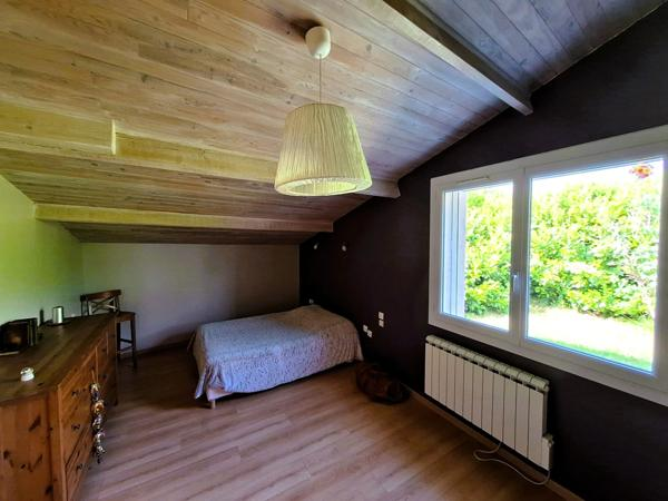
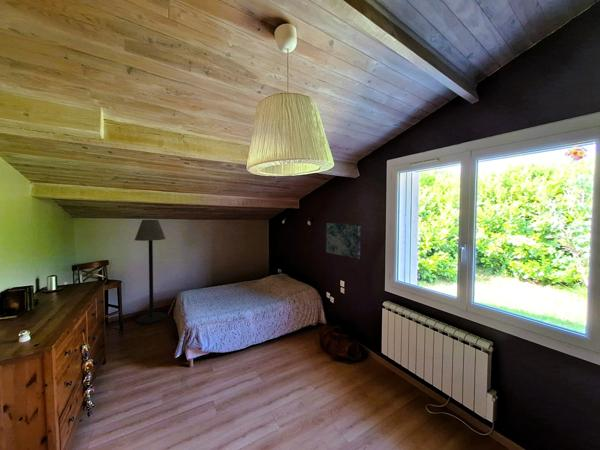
+ wall art [325,222,361,260]
+ floor lamp [134,219,167,325]
